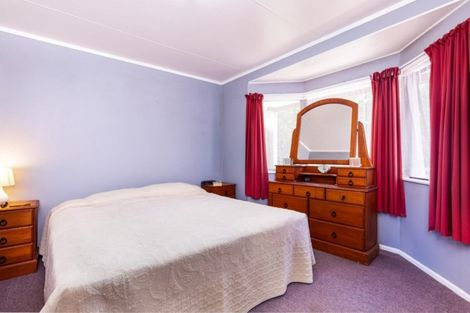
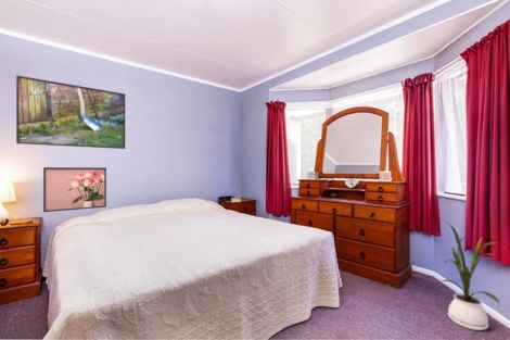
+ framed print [15,74,126,150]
+ house plant [441,221,501,331]
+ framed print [42,166,107,213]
